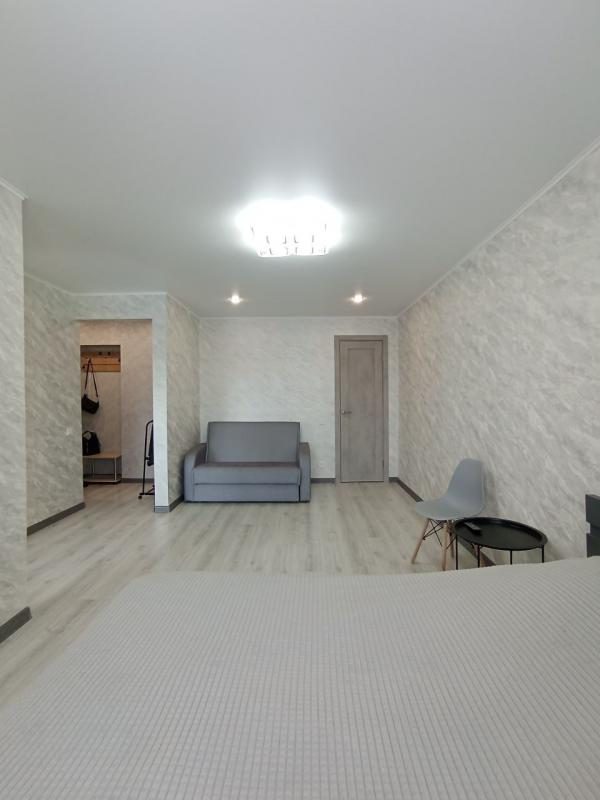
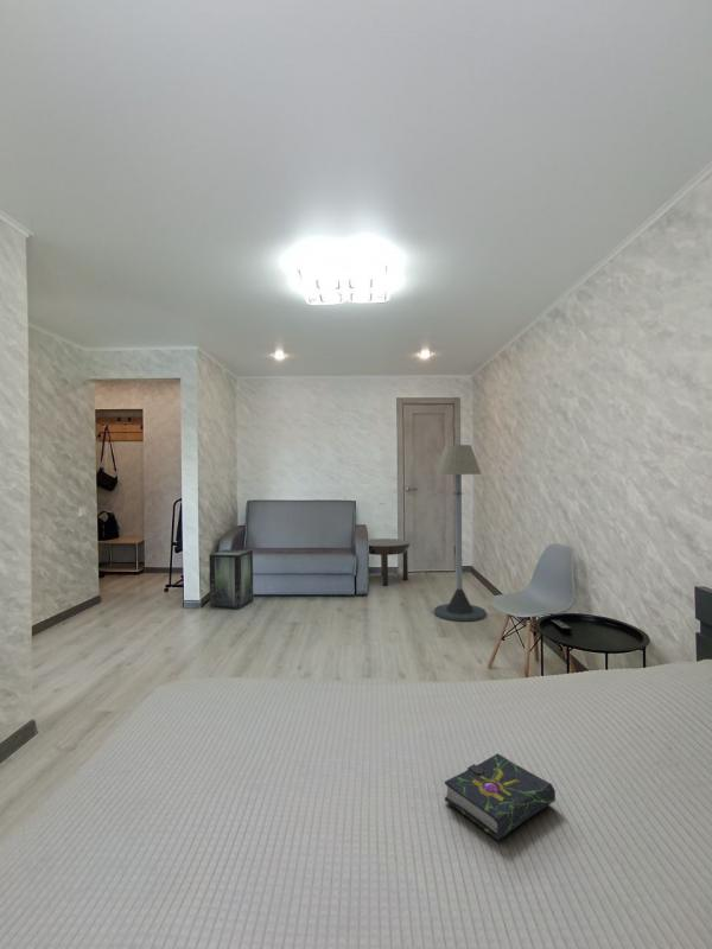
+ floor lamp [433,444,488,623]
+ book [444,752,557,841]
+ side table [368,537,412,586]
+ storage box [208,548,254,610]
